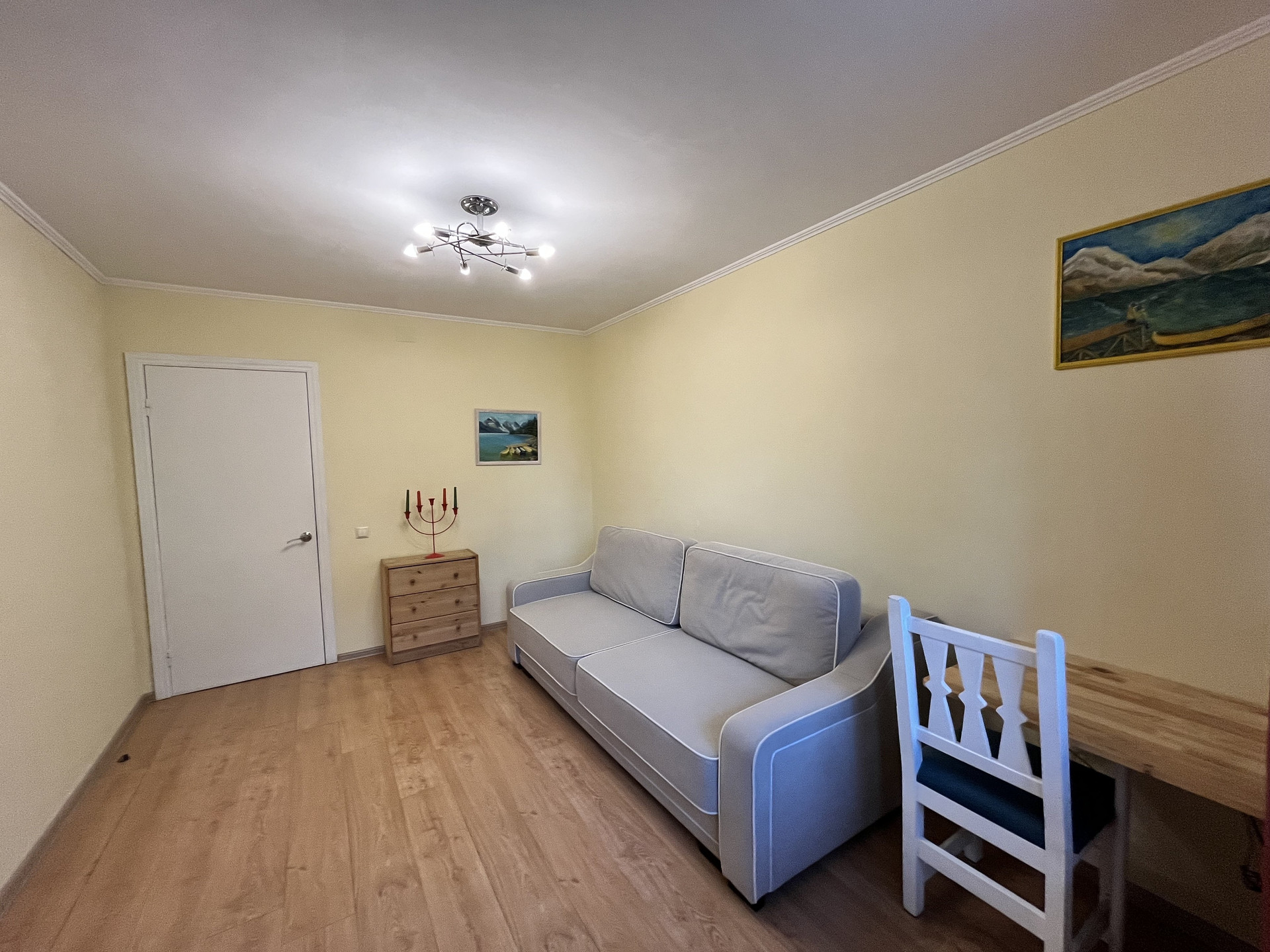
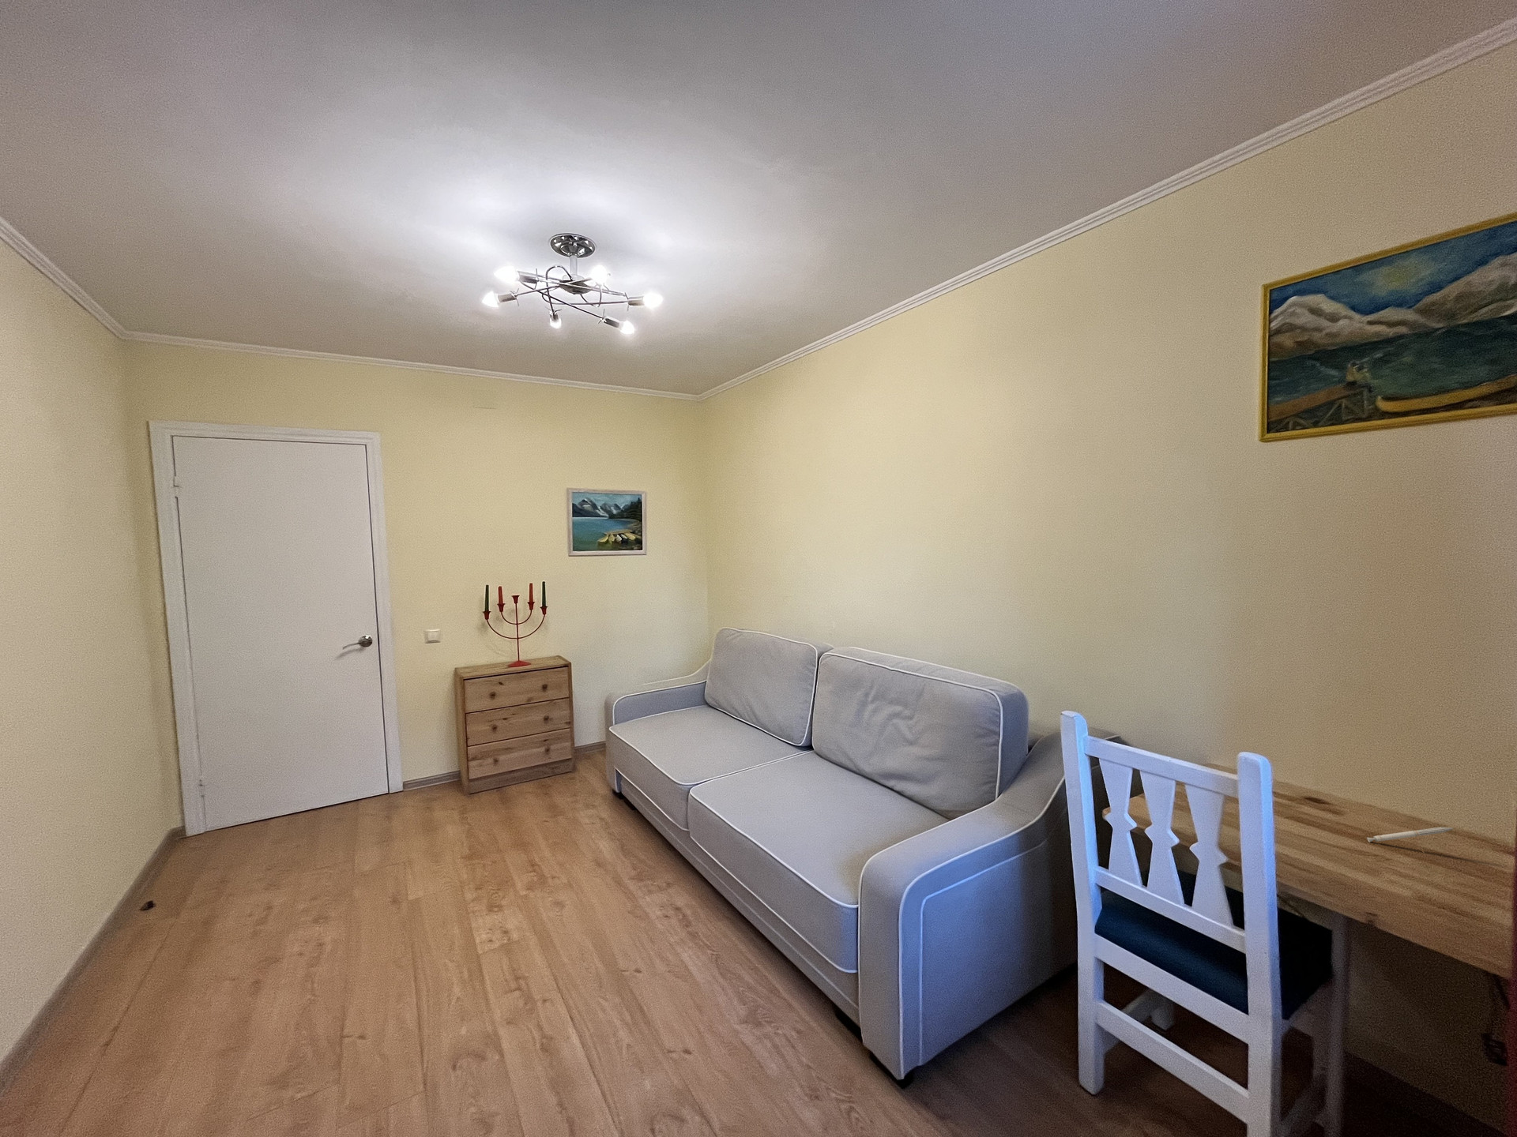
+ pen [1366,816,1454,859]
